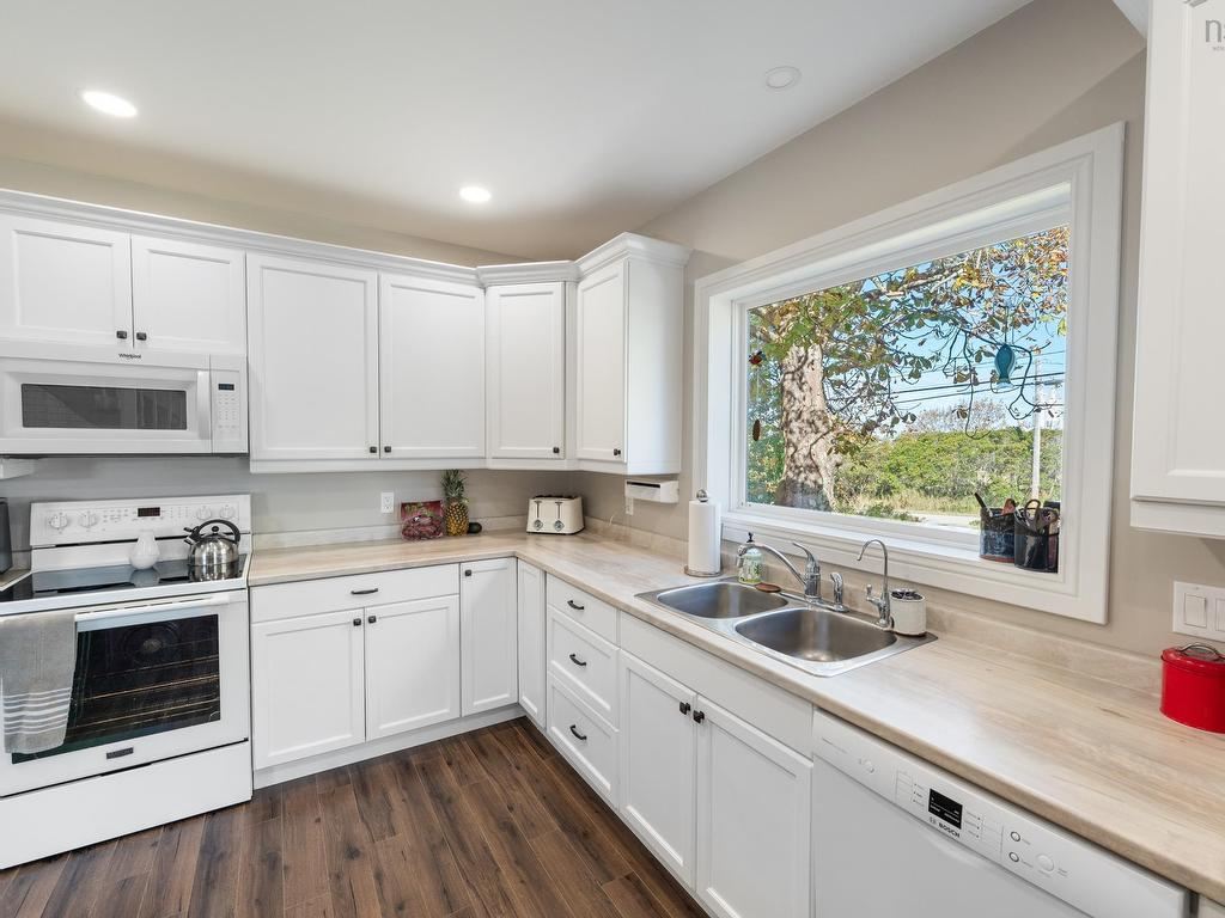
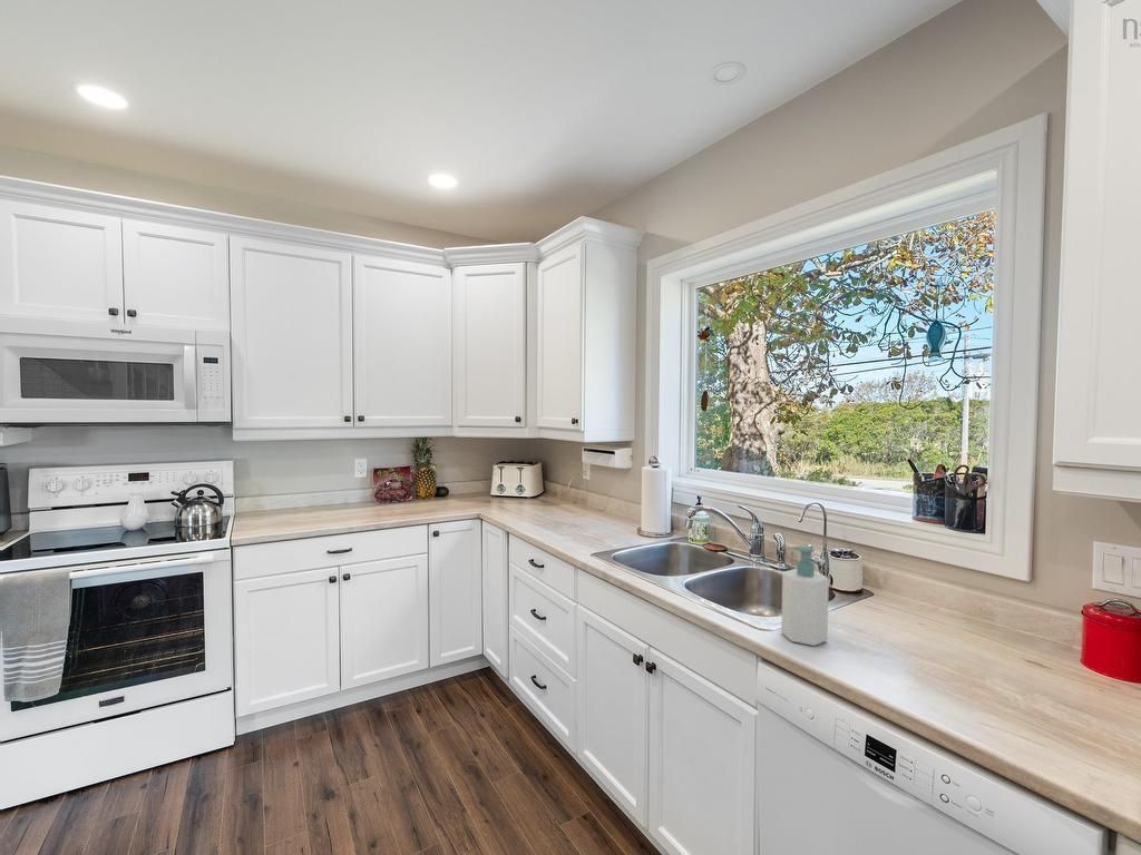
+ soap bottle [780,546,830,647]
